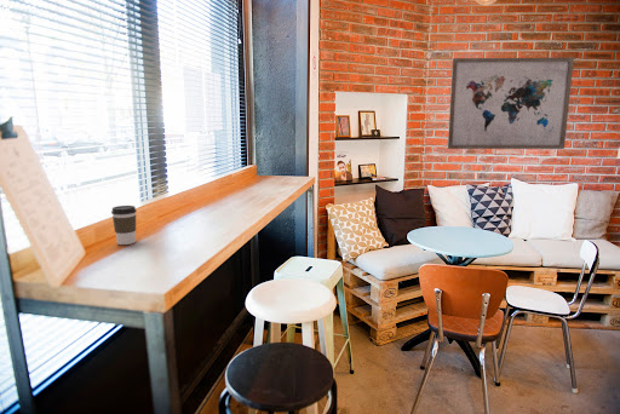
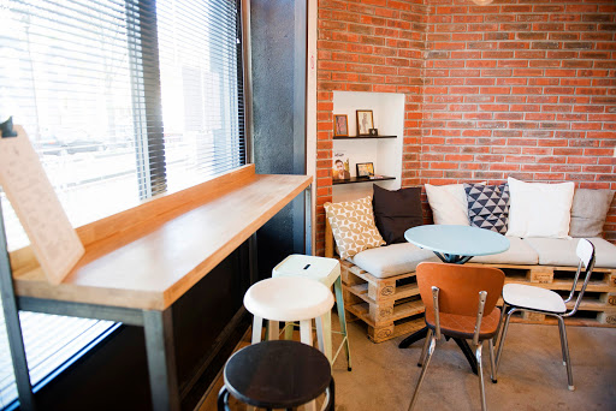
- wall art [447,57,575,150]
- coffee cup [110,205,138,246]
